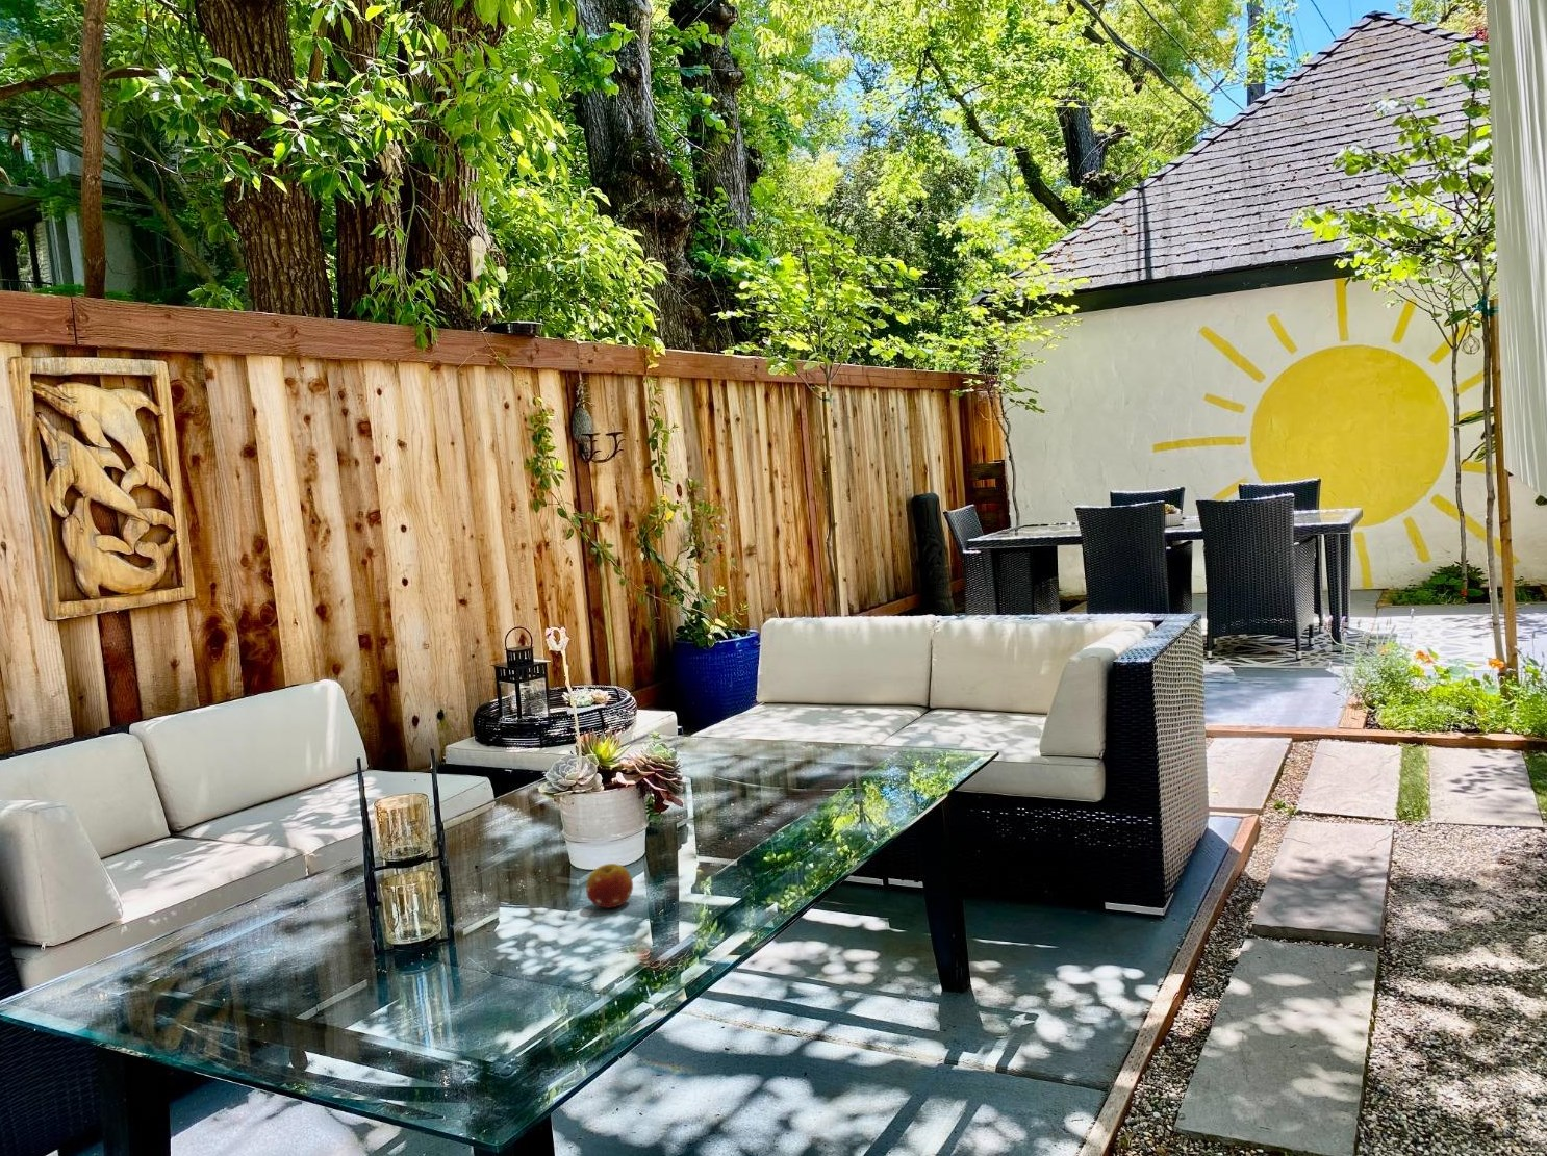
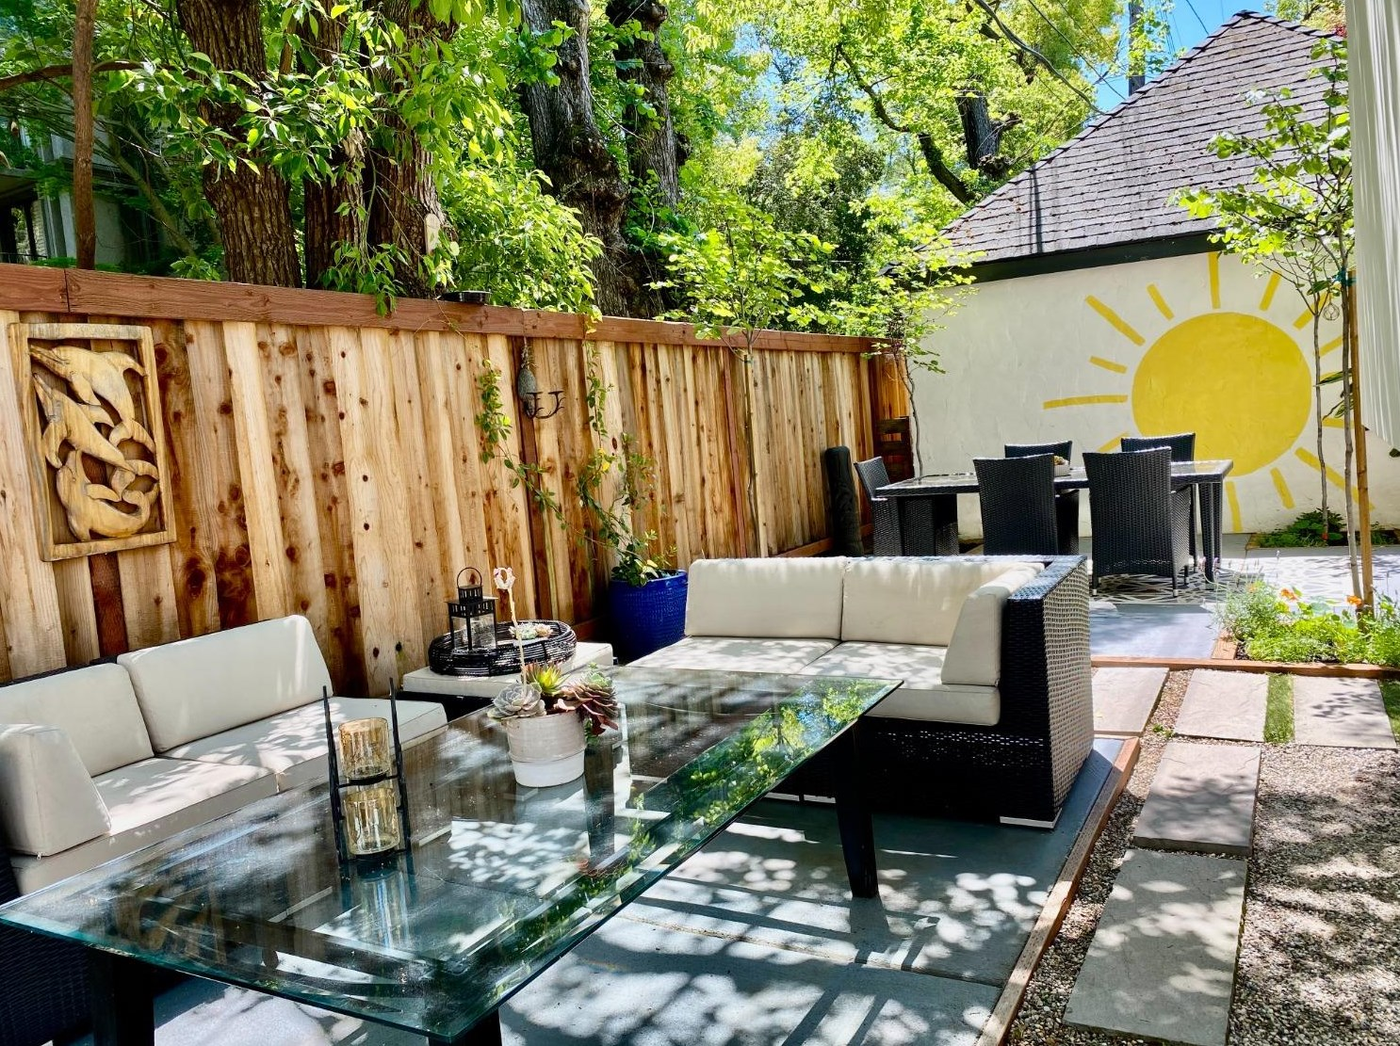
- fruit [585,862,634,909]
